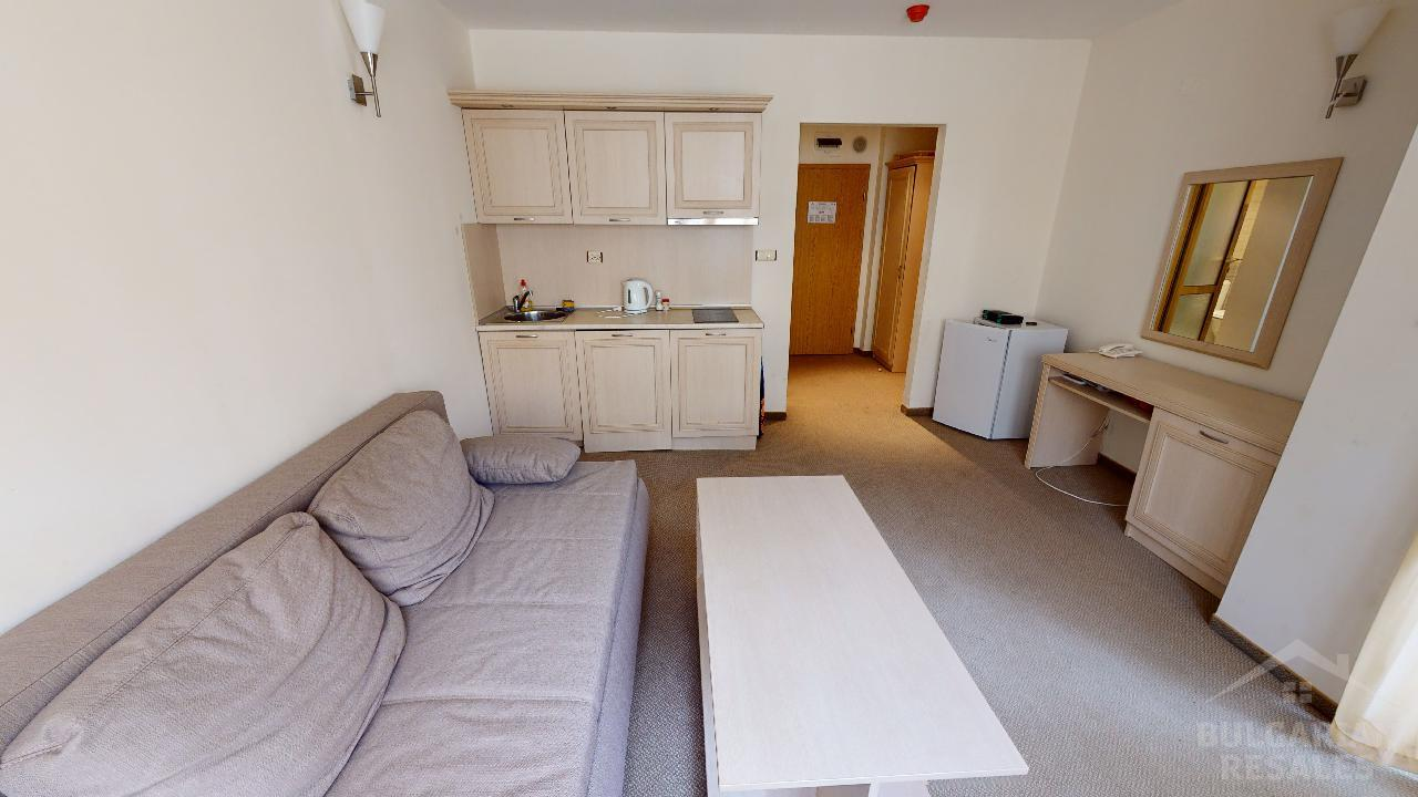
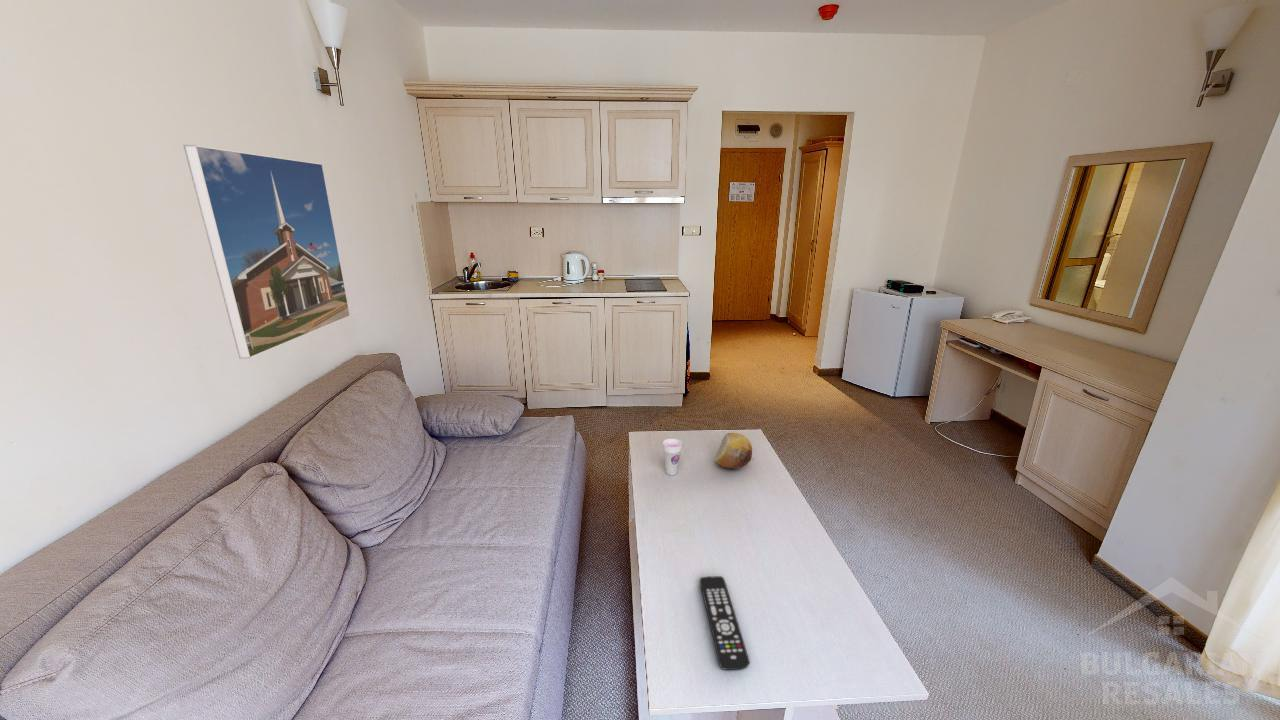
+ fruit [714,432,753,469]
+ cup [662,438,683,476]
+ remote control [699,575,750,671]
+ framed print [182,144,351,360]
